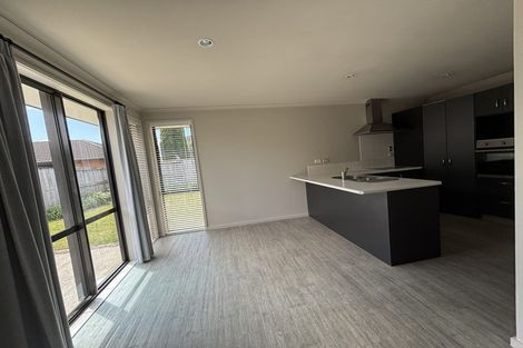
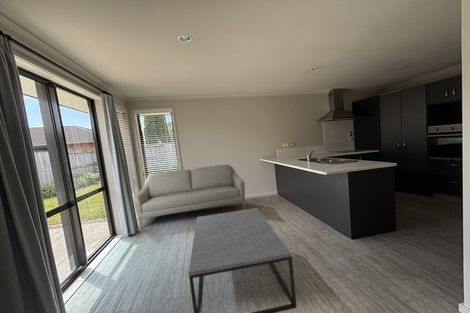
+ sofa [132,164,246,230]
+ coffee table [188,207,298,313]
